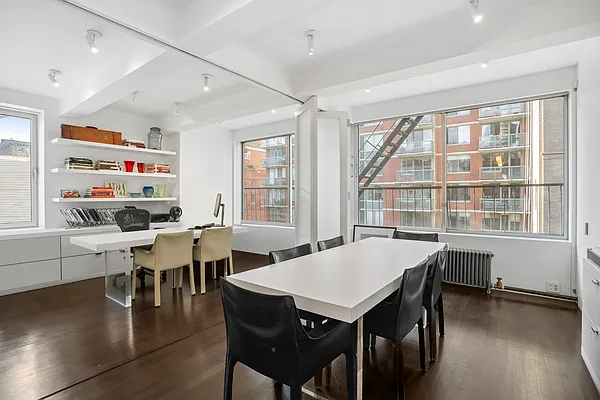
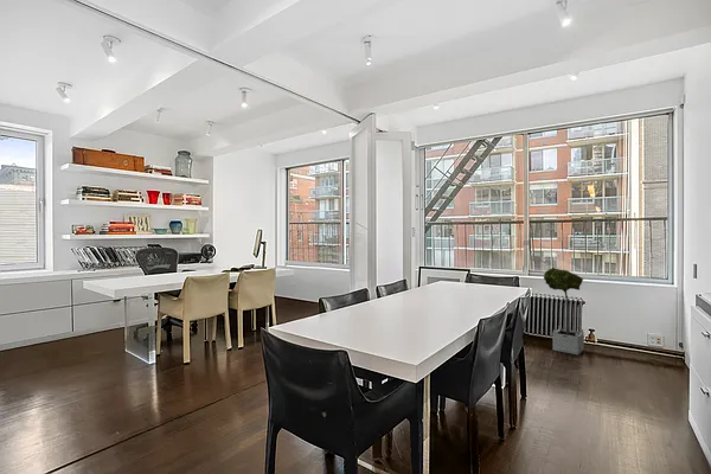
+ potted tree [543,265,585,356]
